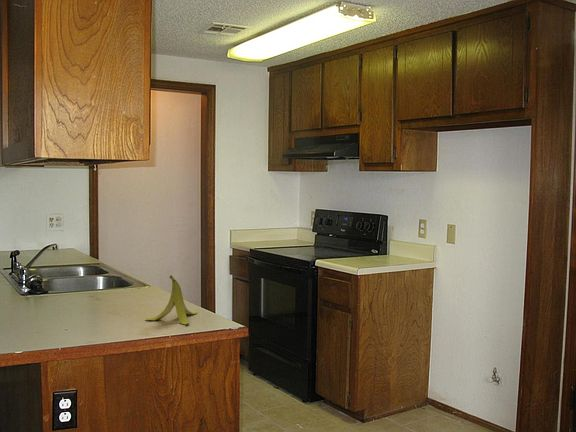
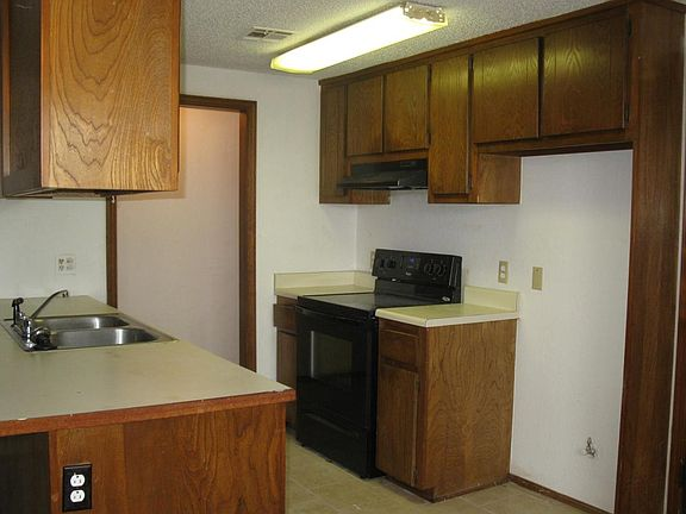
- banana peel [145,274,198,326]
